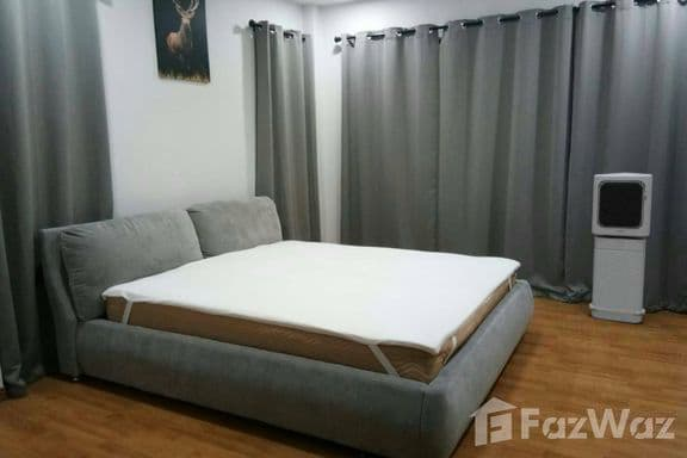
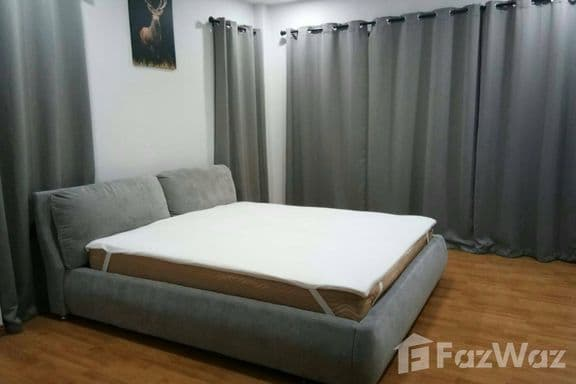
- air purifier [588,172,654,324]
